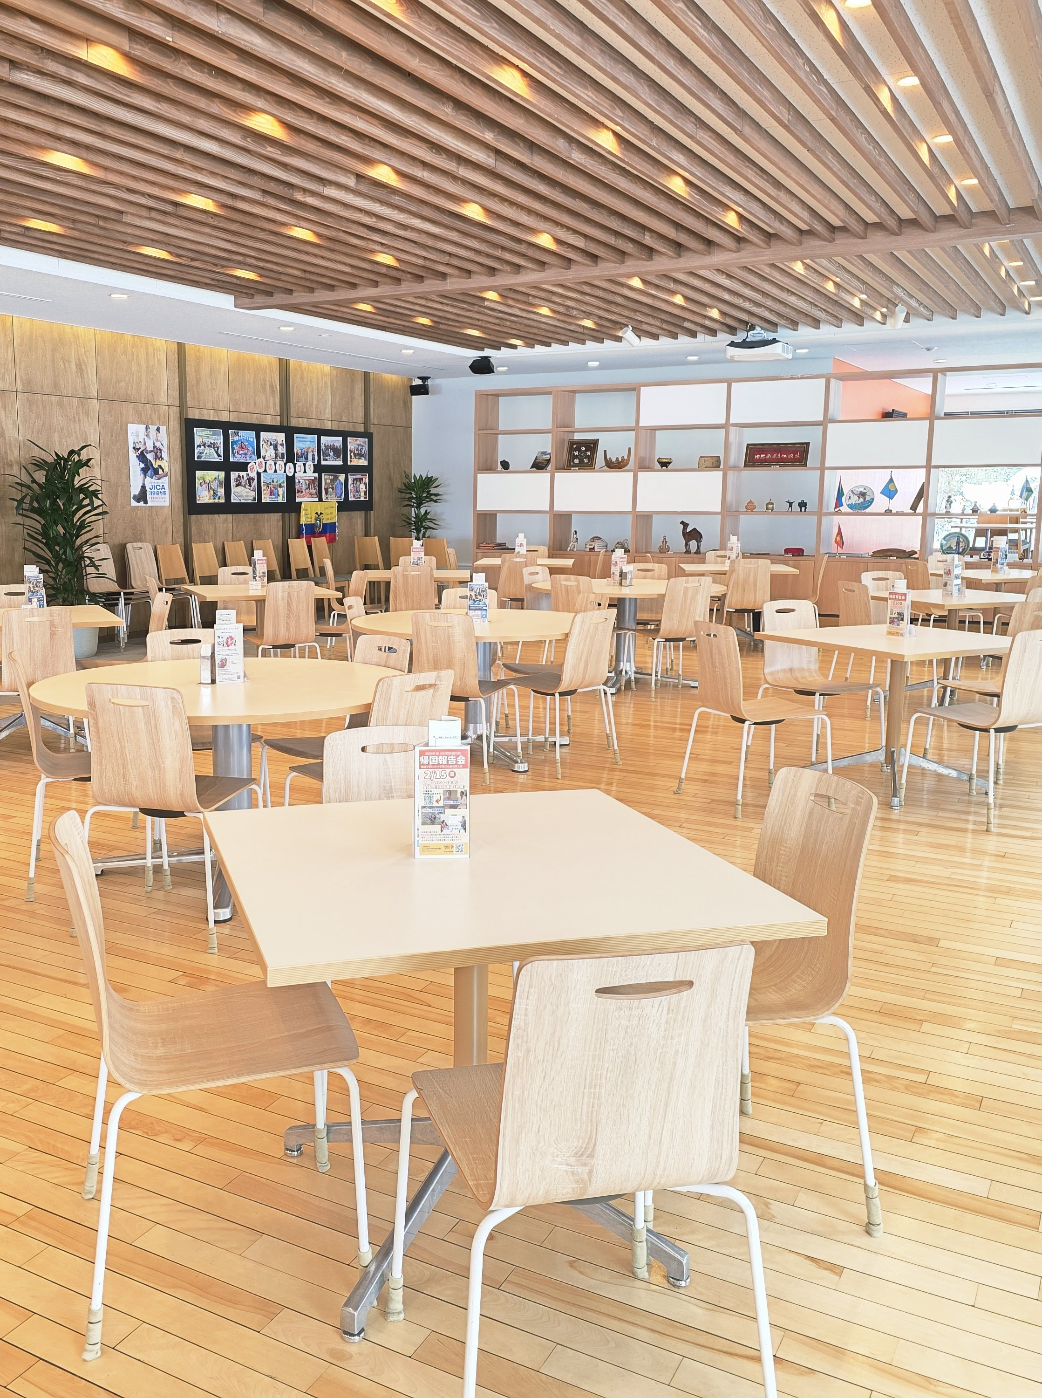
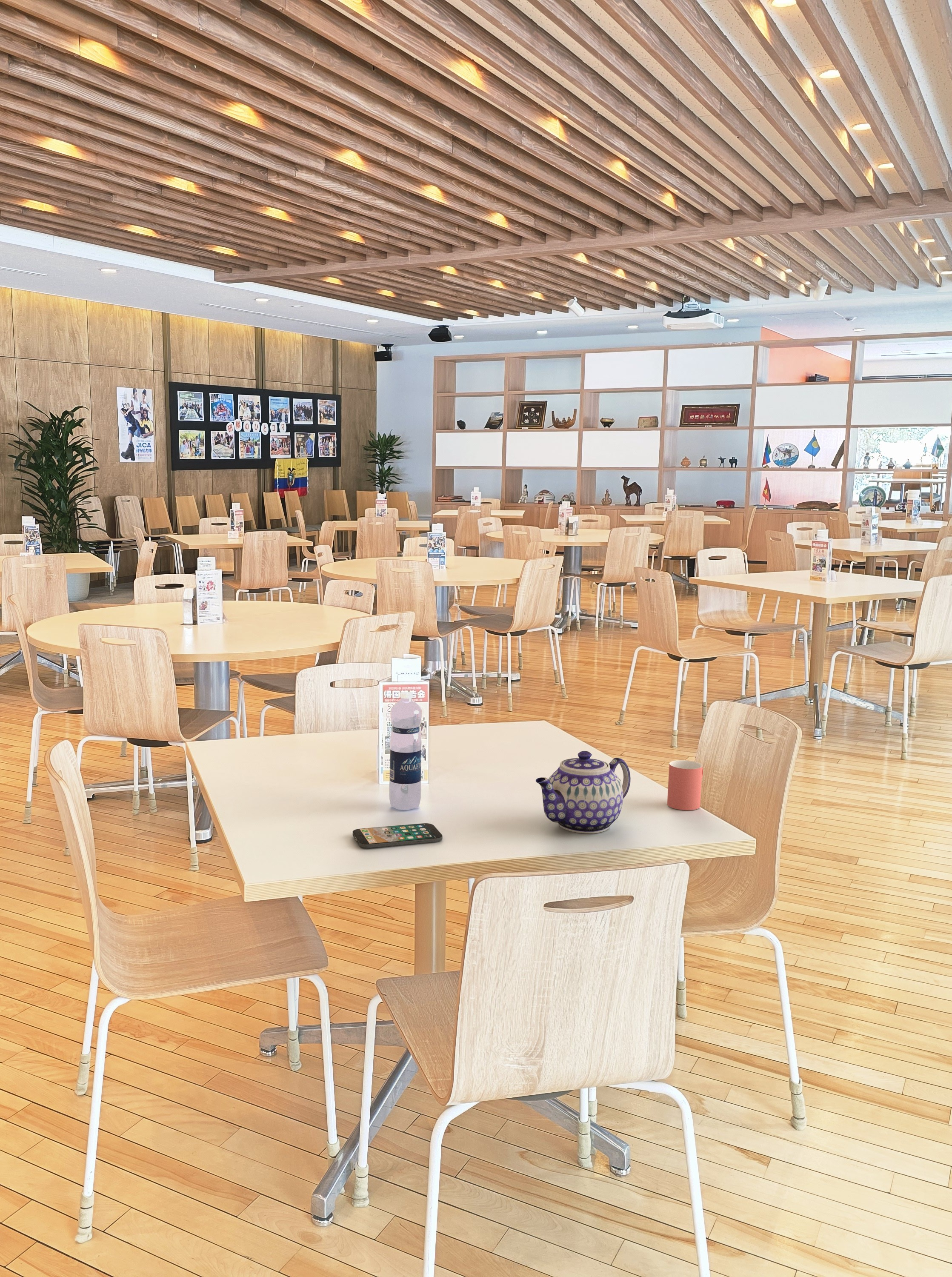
+ cup [667,760,703,810]
+ smartphone [352,823,443,848]
+ water bottle [389,691,423,810]
+ teapot [535,750,631,834]
